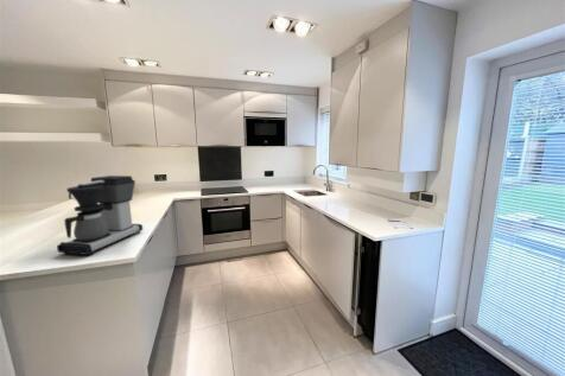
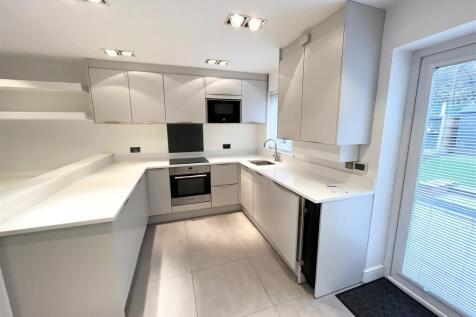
- coffee maker [56,174,144,256]
